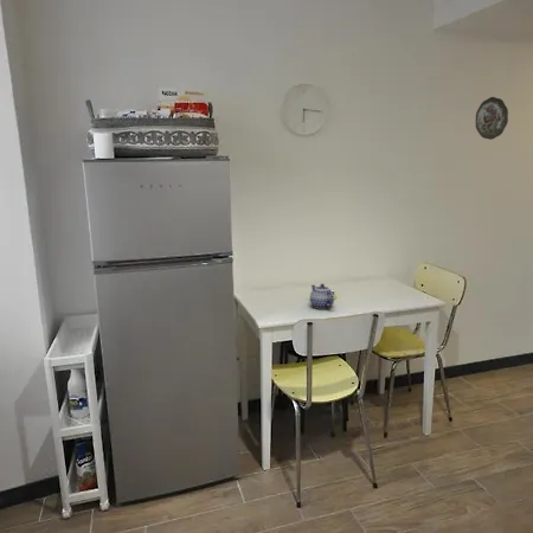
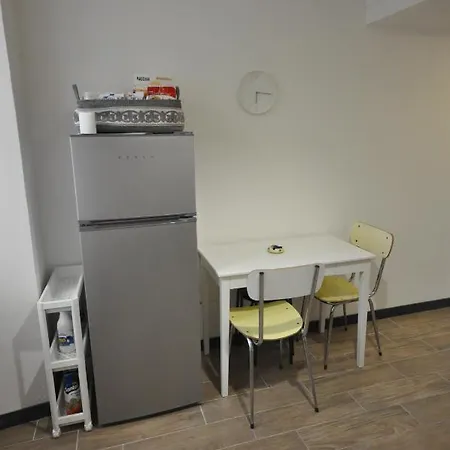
- teapot [309,283,335,310]
- decorative plate [475,96,509,141]
